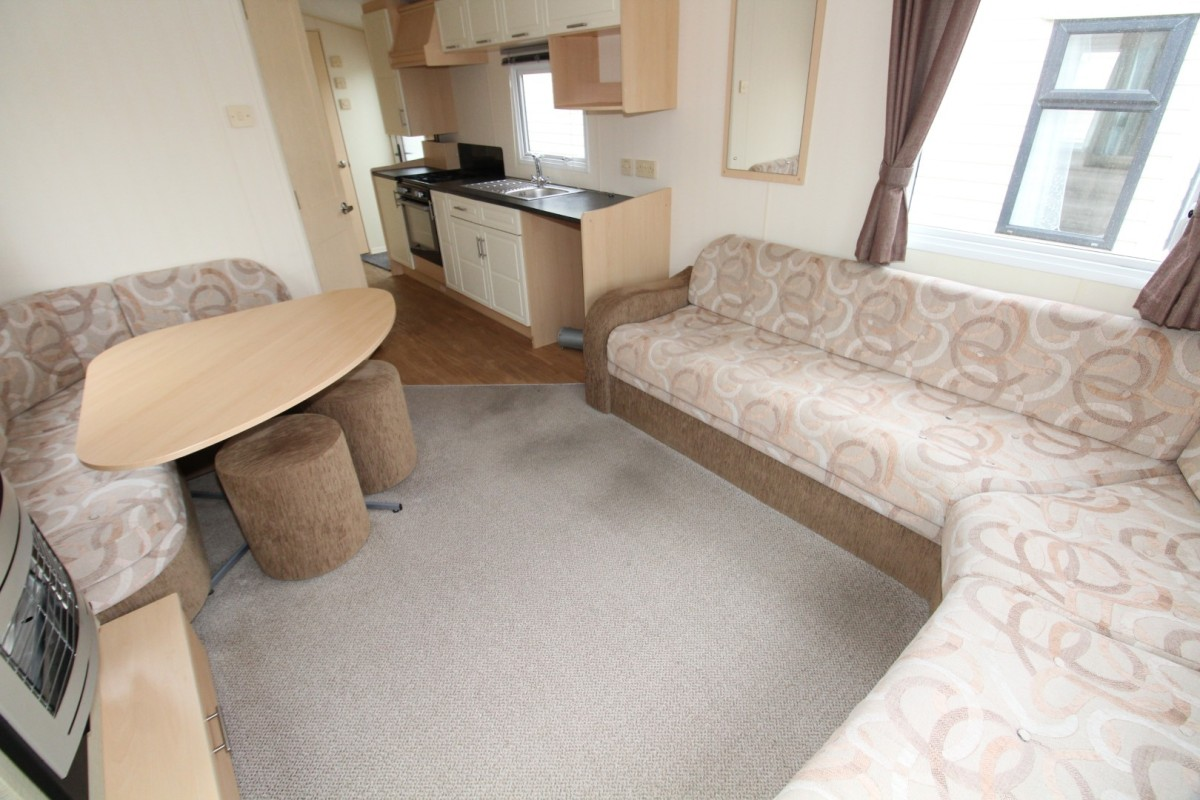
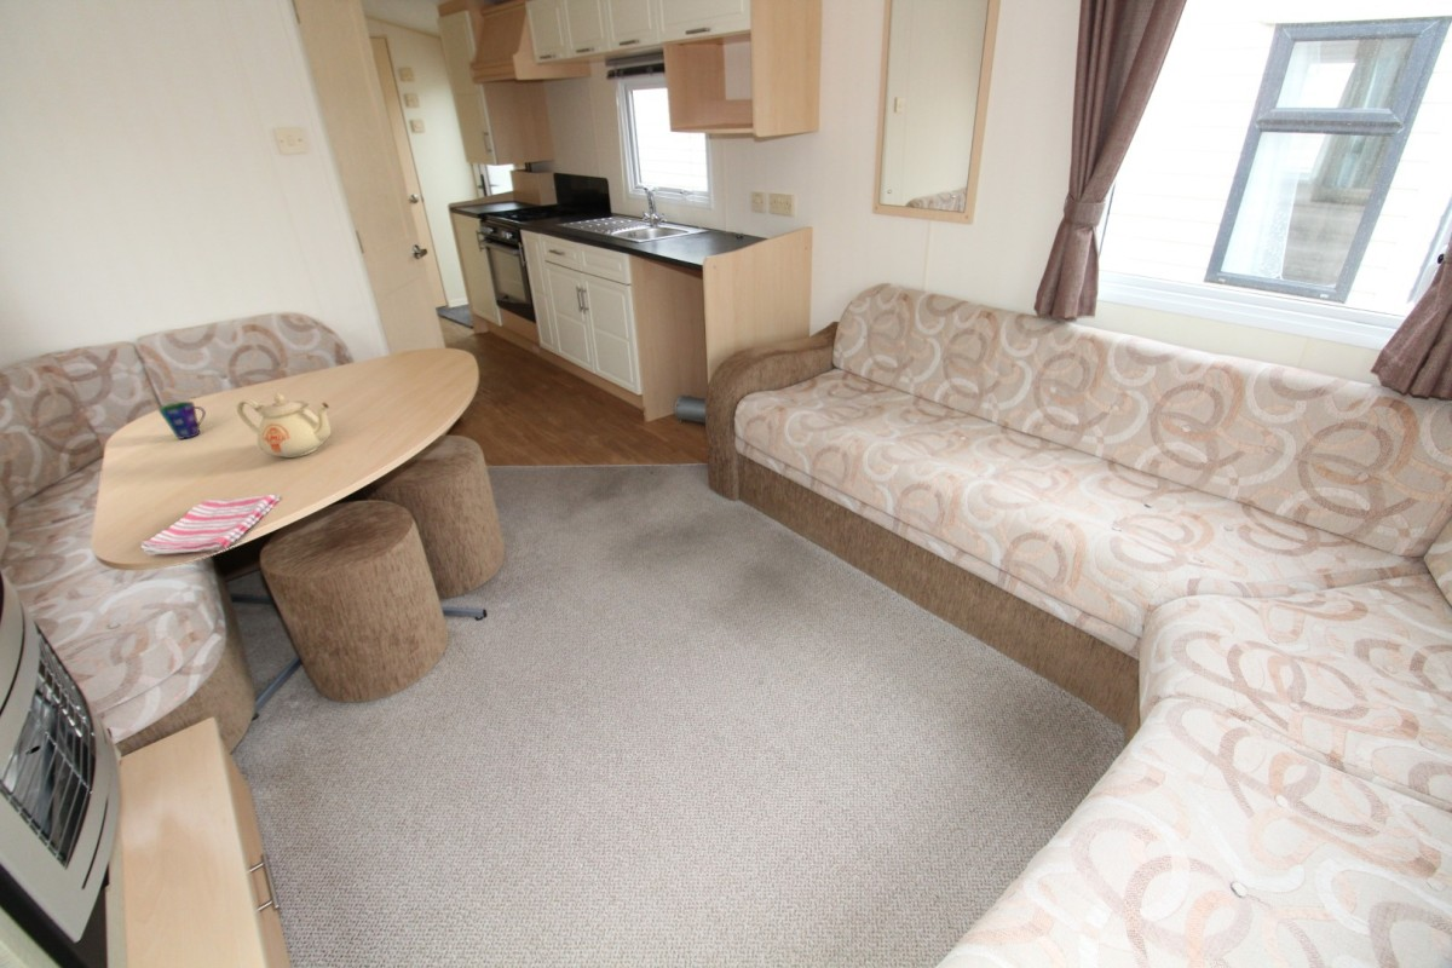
+ teapot [236,392,332,459]
+ cup [157,401,207,440]
+ dish towel [139,494,281,557]
